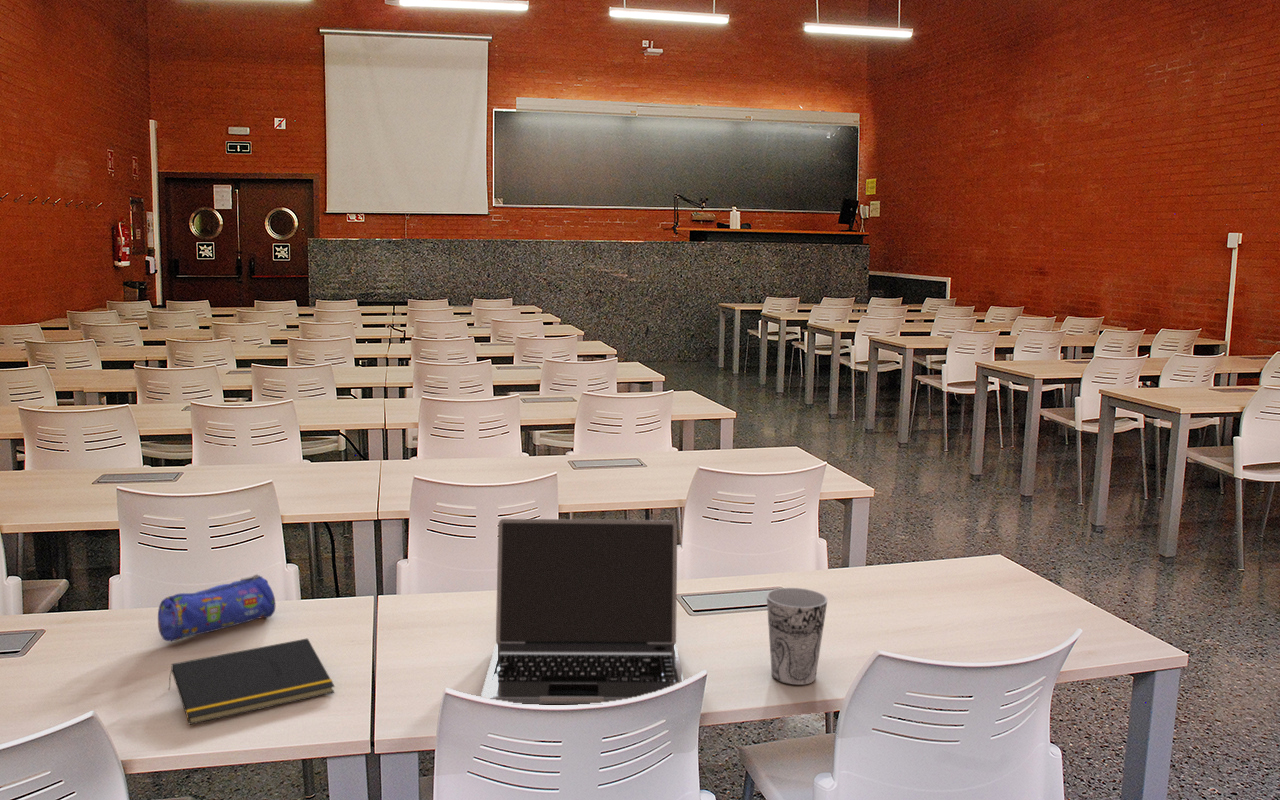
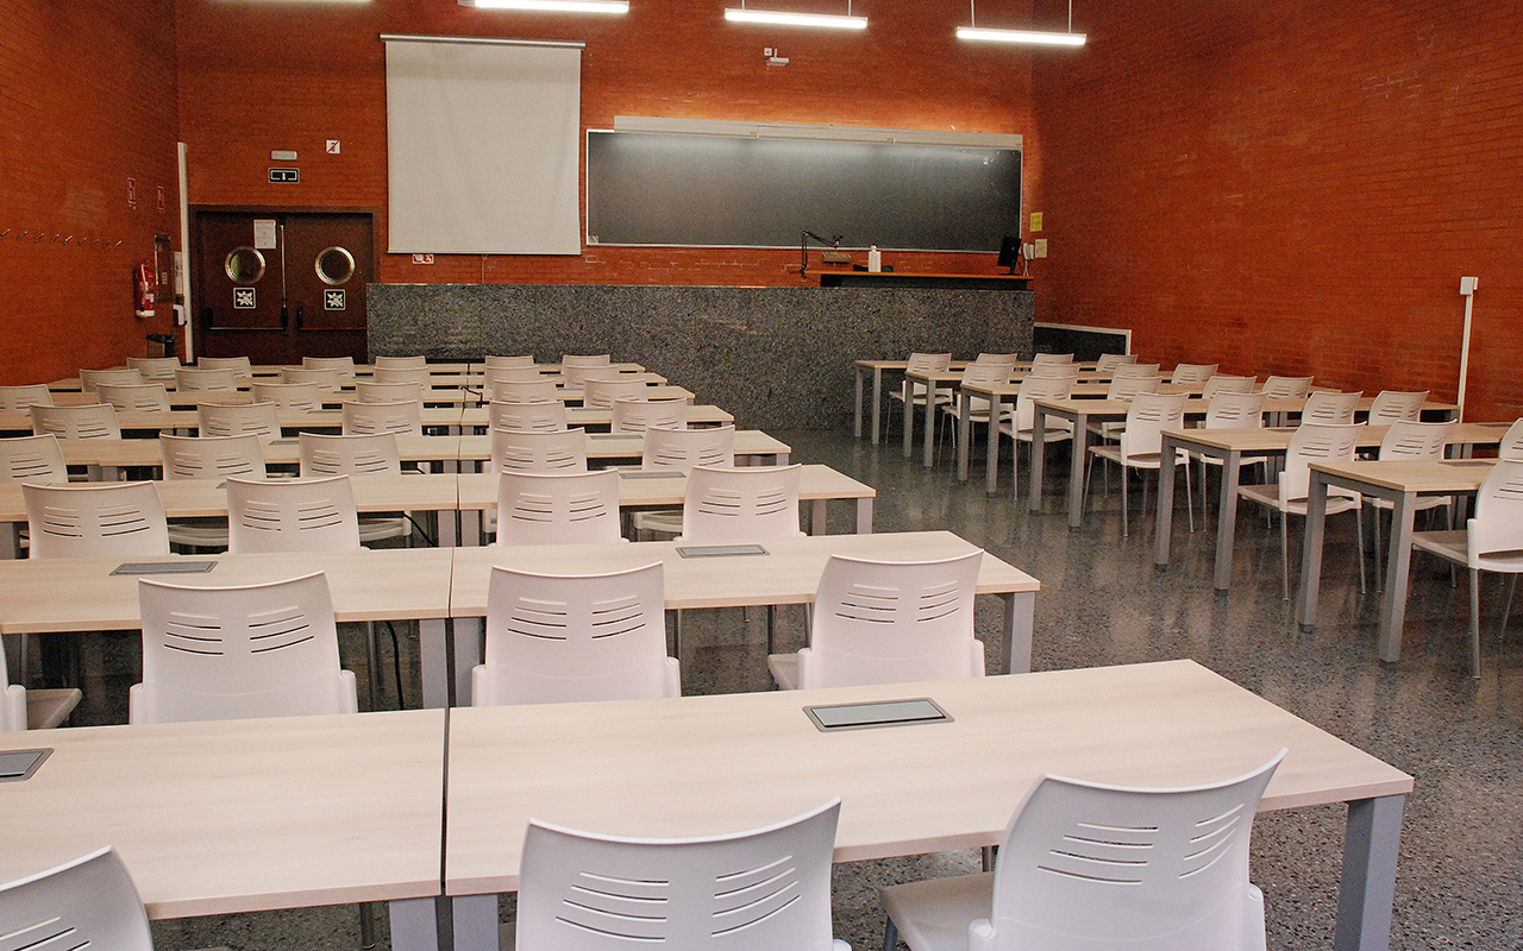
- pencil case [157,573,276,642]
- laptop [480,518,685,705]
- notepad [167,637,335,726]
- cup [766,587,828,686]
